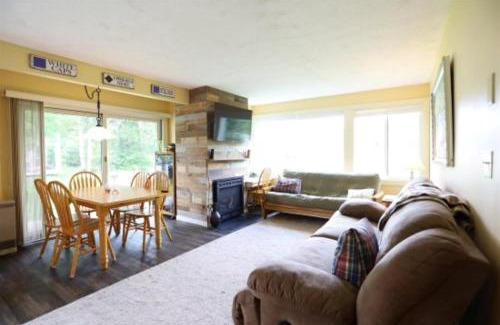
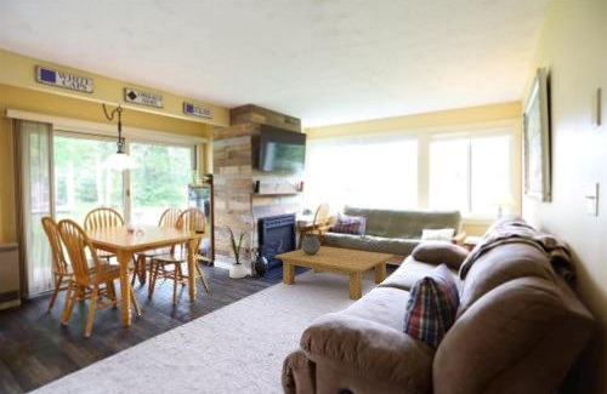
+ ceramic pot [300,233,322,255]
+ house plant [222,224,253,279]
+ coffee table [274,245,396,302]
